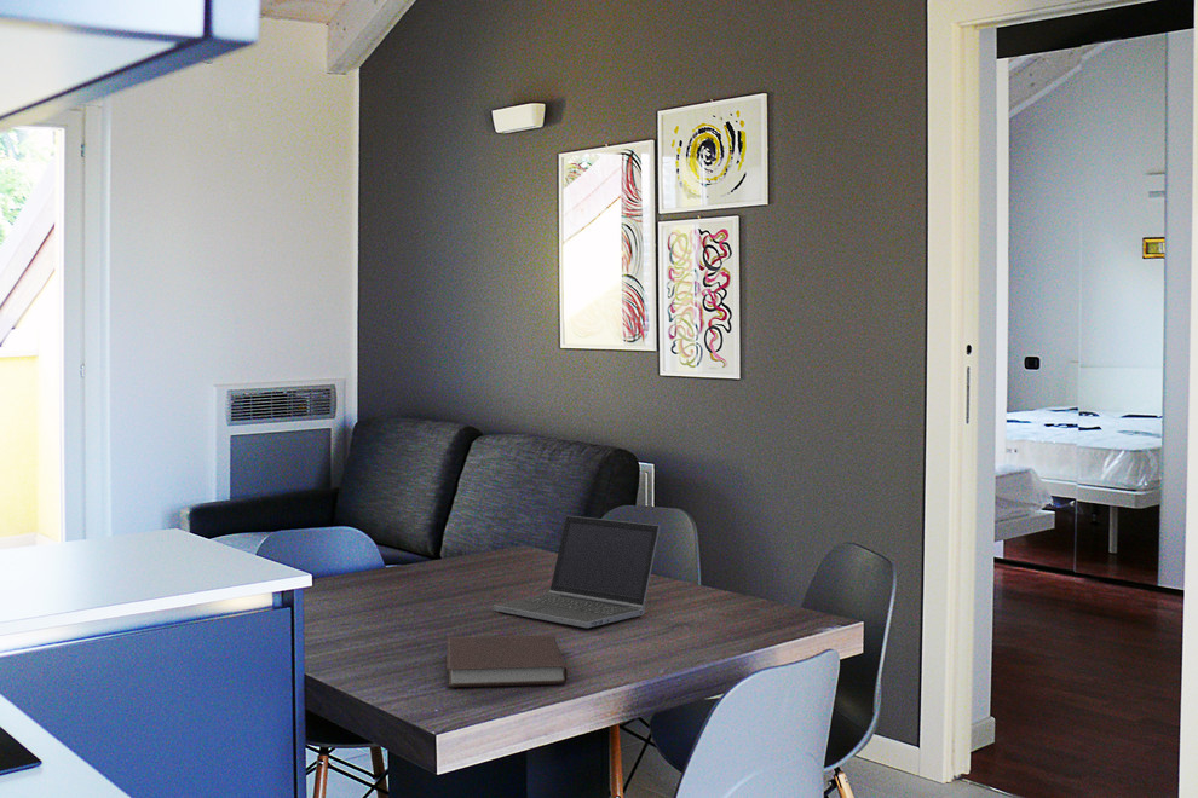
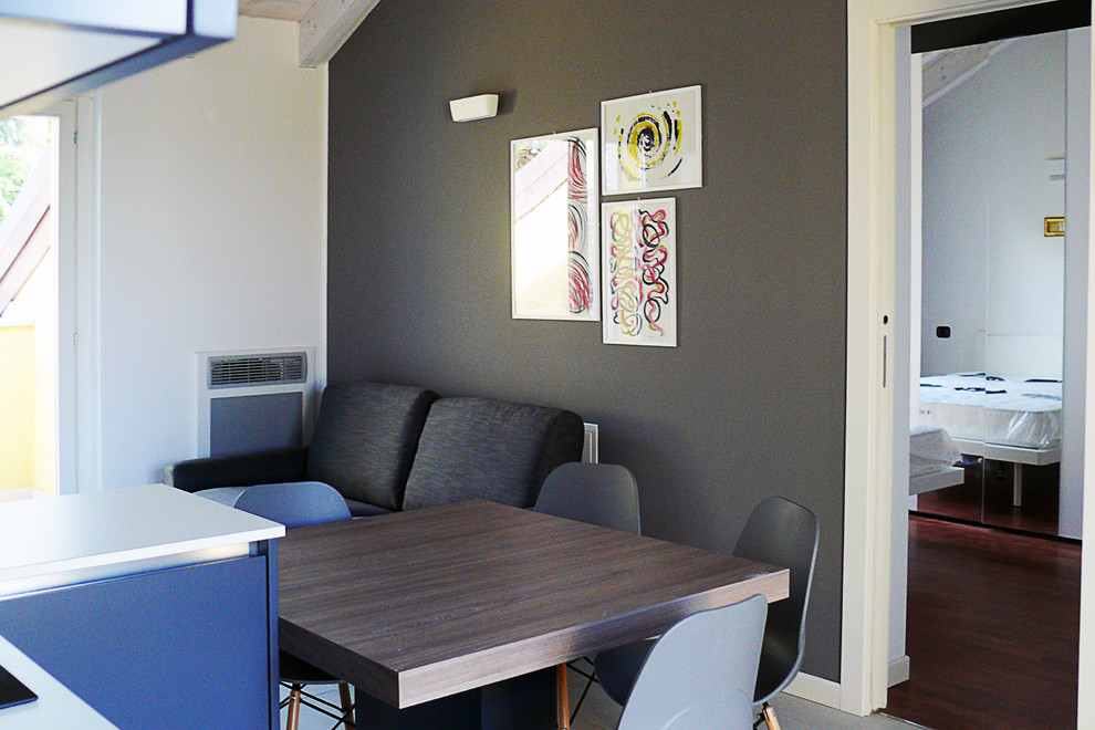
- notebook [445,634,569,688]
- laptop computer [493,515,661,629]
